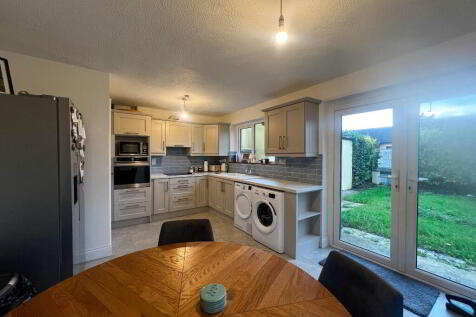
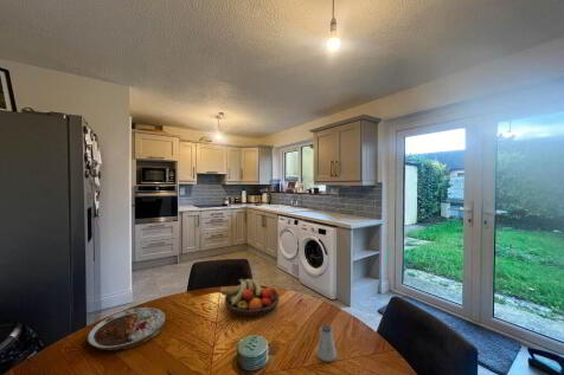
+ saltshaker [315,323,338,362]
+ plate [86,306,167,351]
+ fruit bowl [218,278,281,318]
